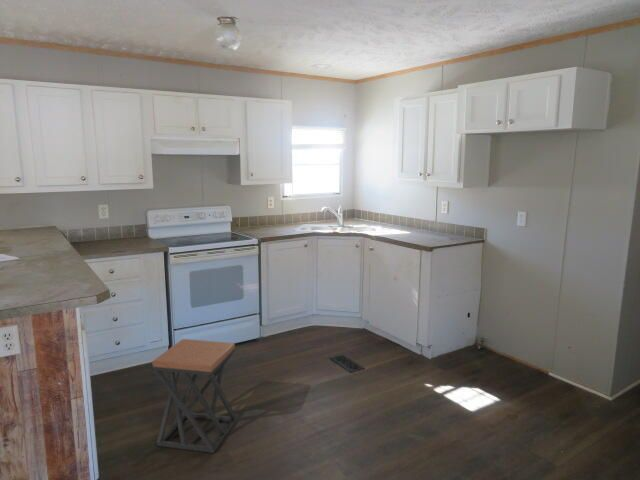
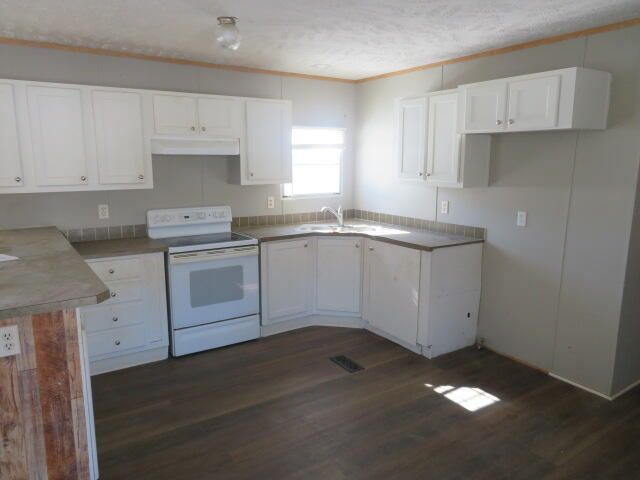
- stool [151,338,237,454]
